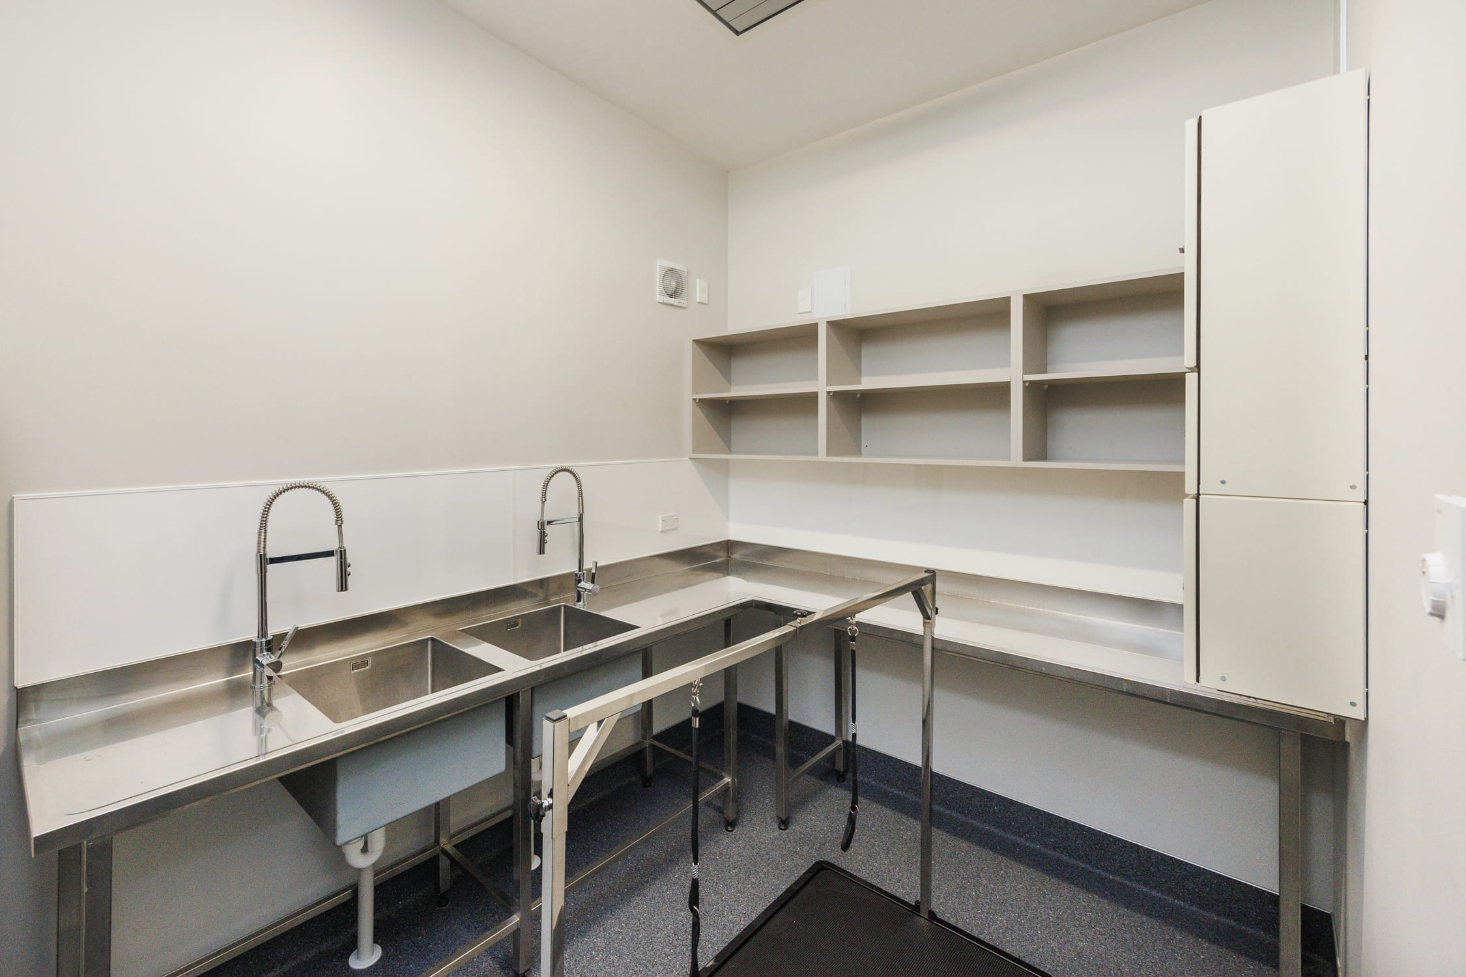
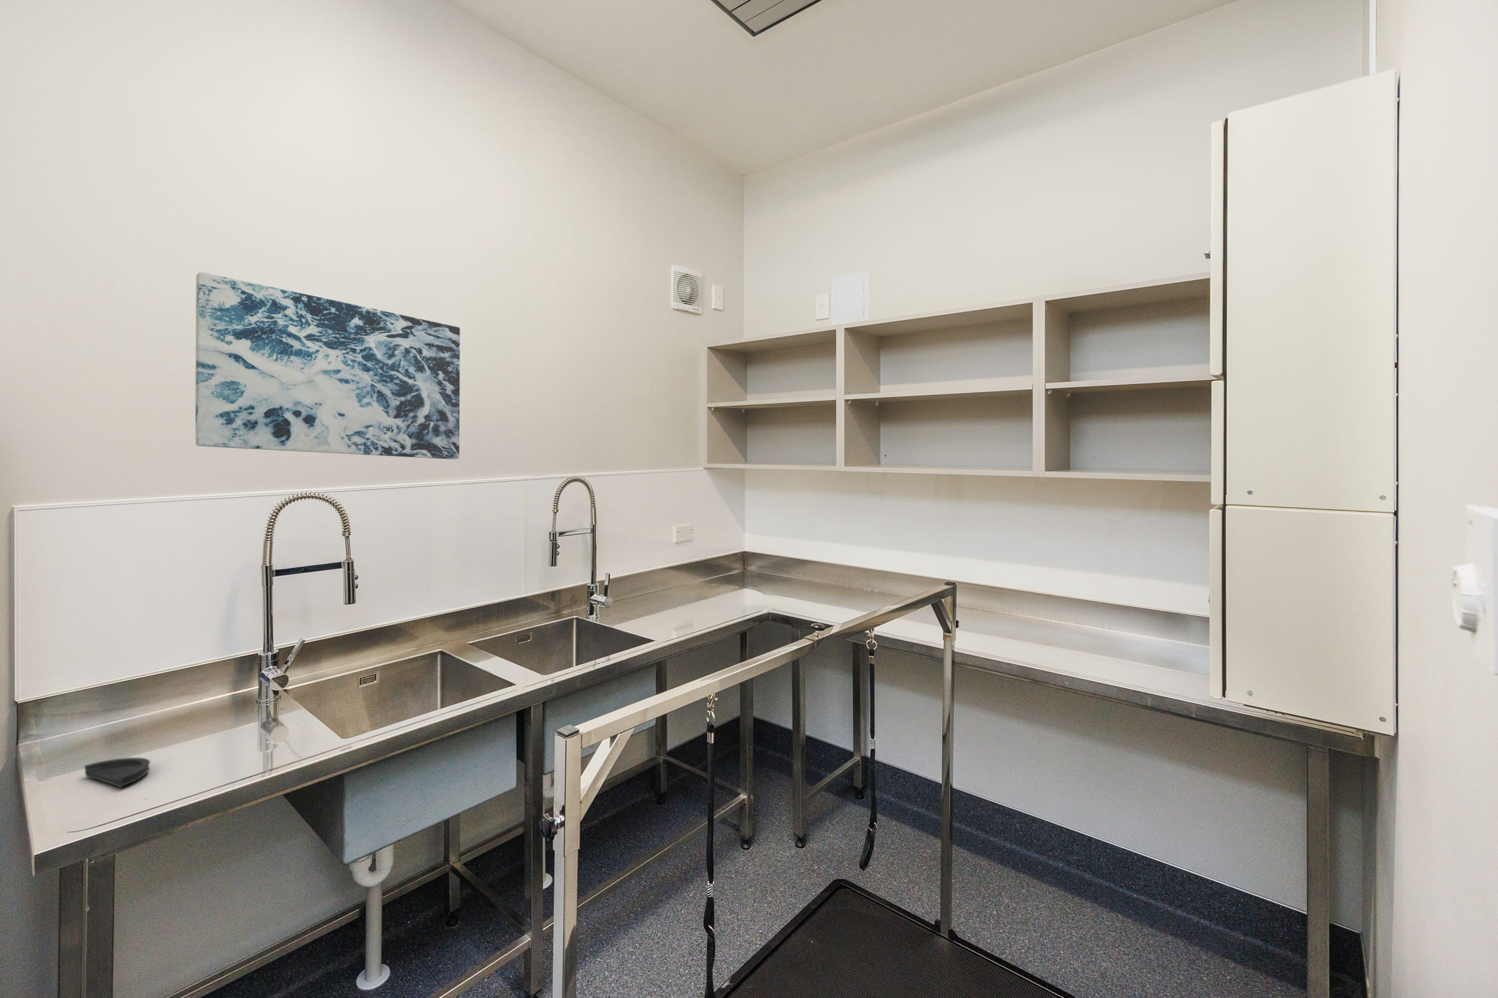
+ wall art [195,271,460,460]
+ soap dish [84,757,150,787]
